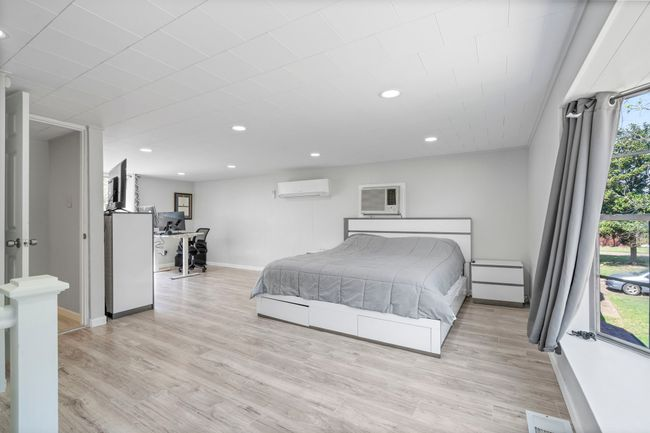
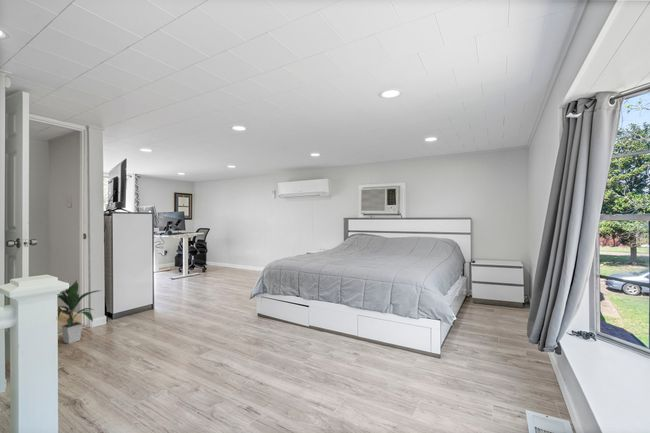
+ indoor plant [57,279,104,345]
